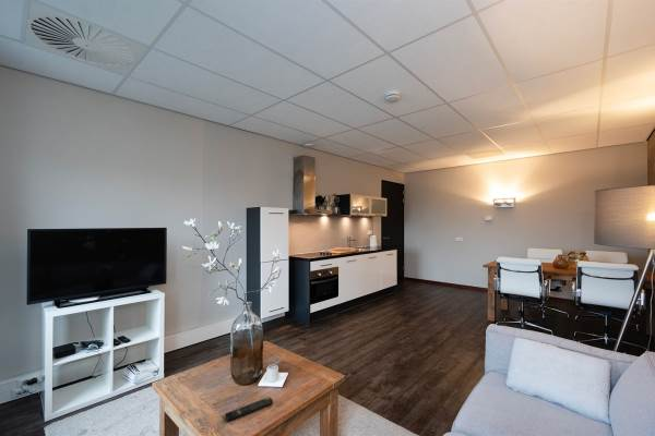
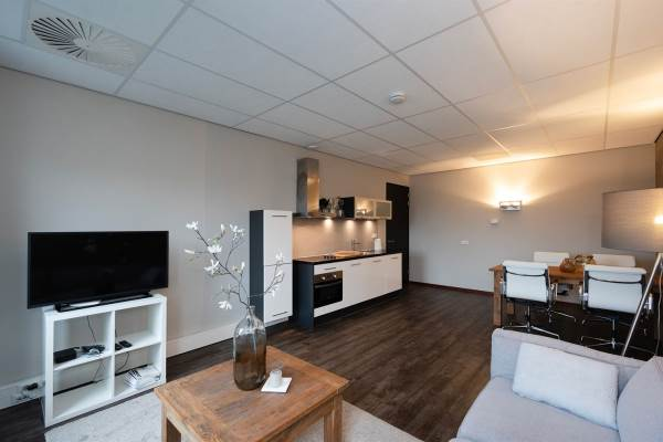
- remote control [225,396,274,422]
